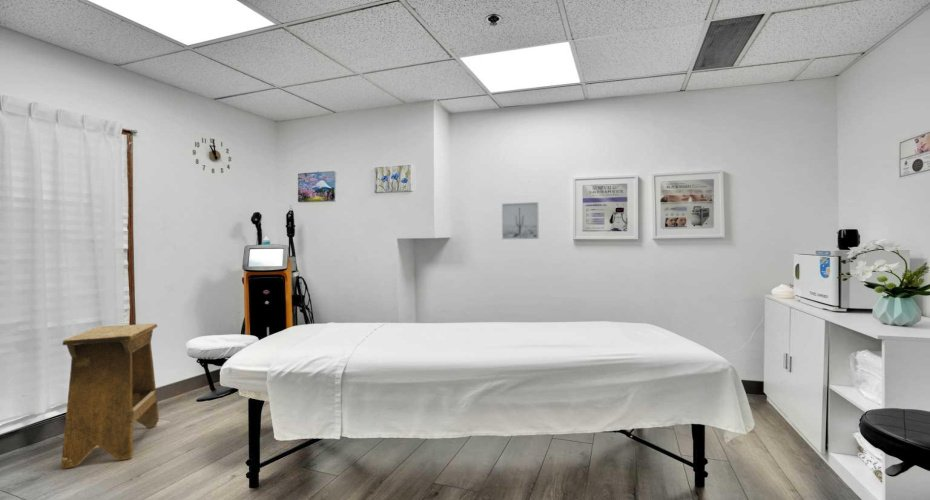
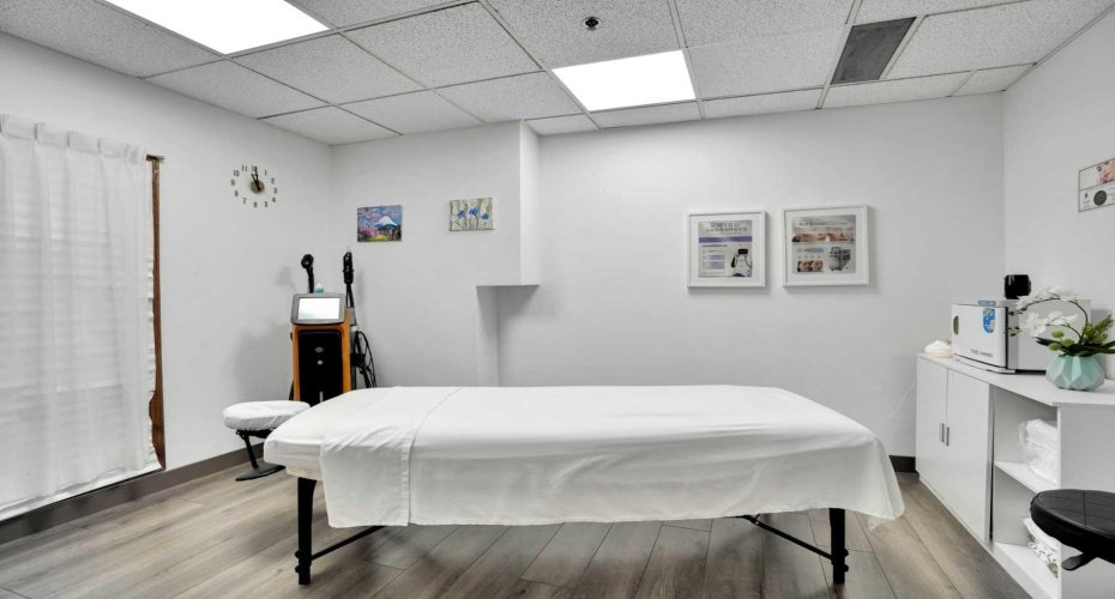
- wall art [501,201,540,240]
- stool [61,322,160,470]
